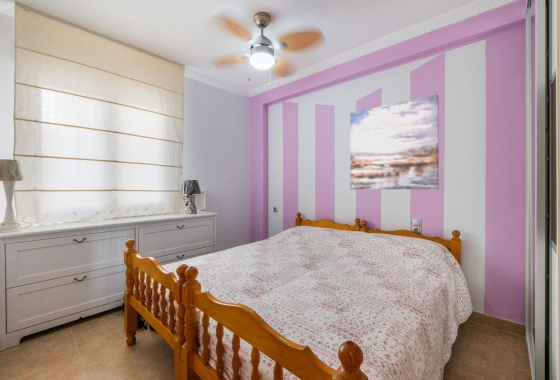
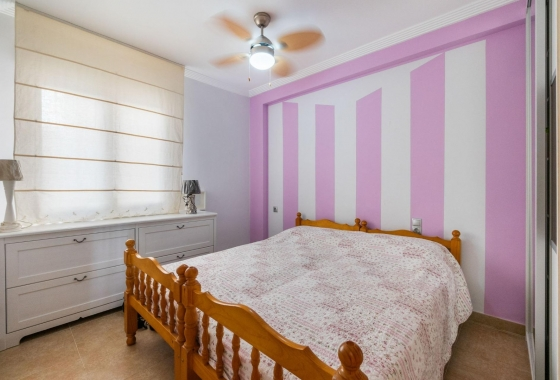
- wall art [349,93,440,190]
